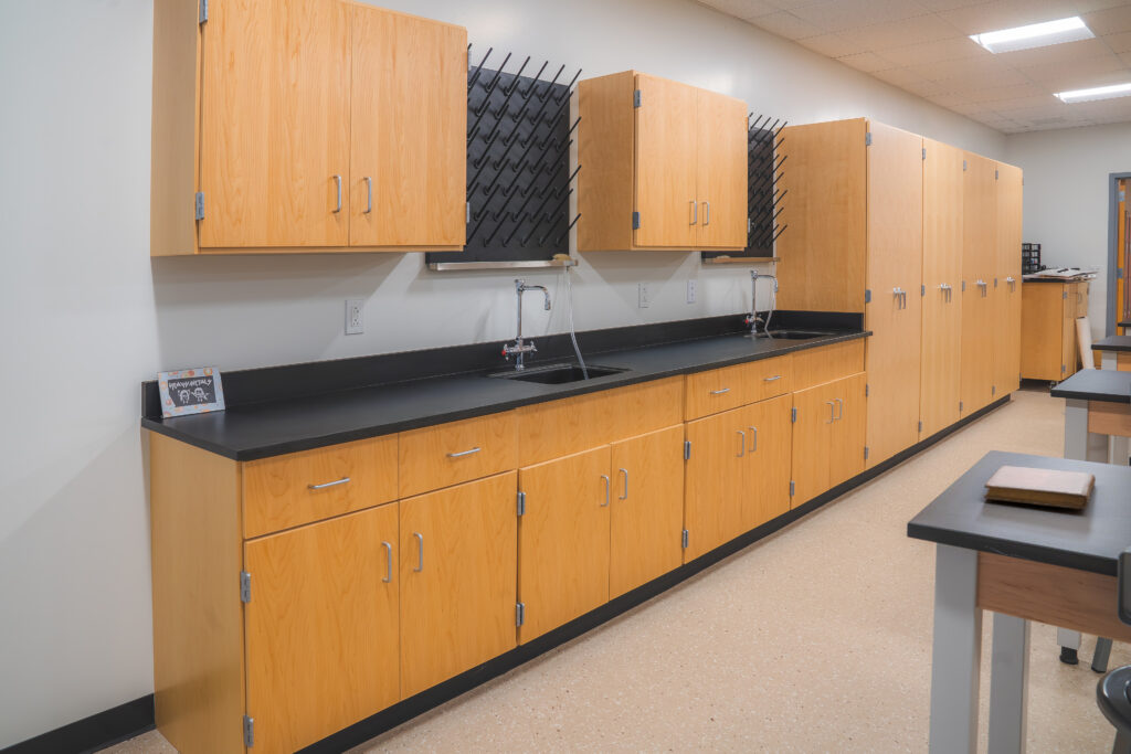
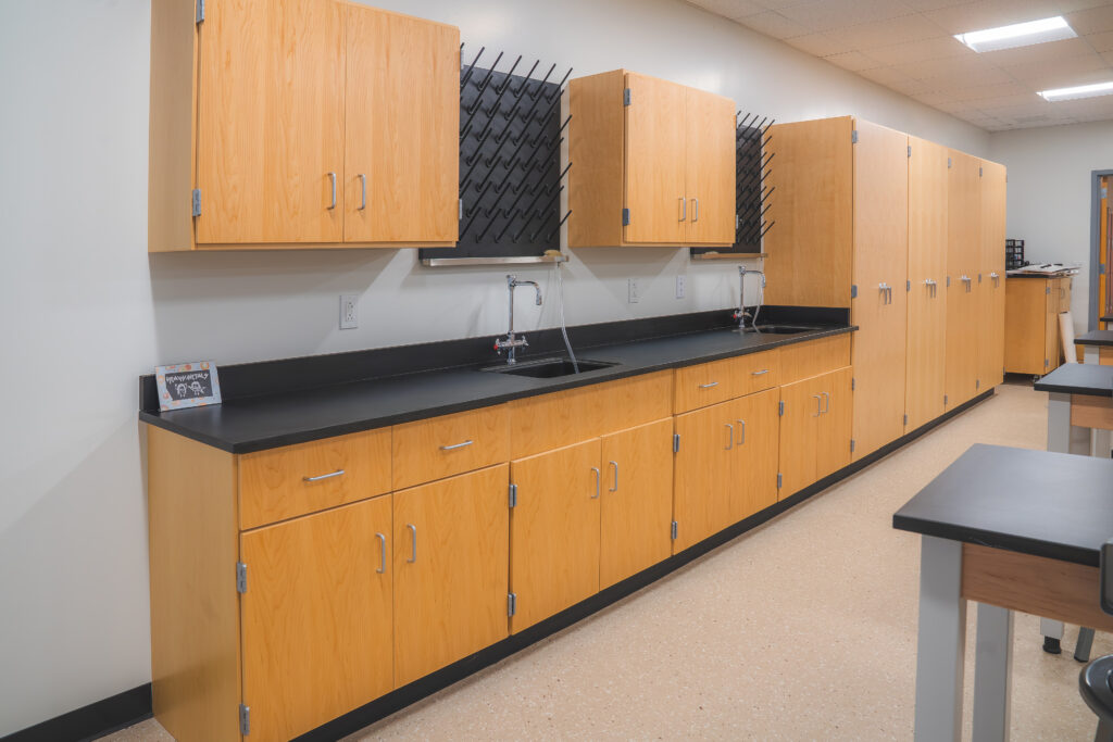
- notebook [983,465,1097,510]
